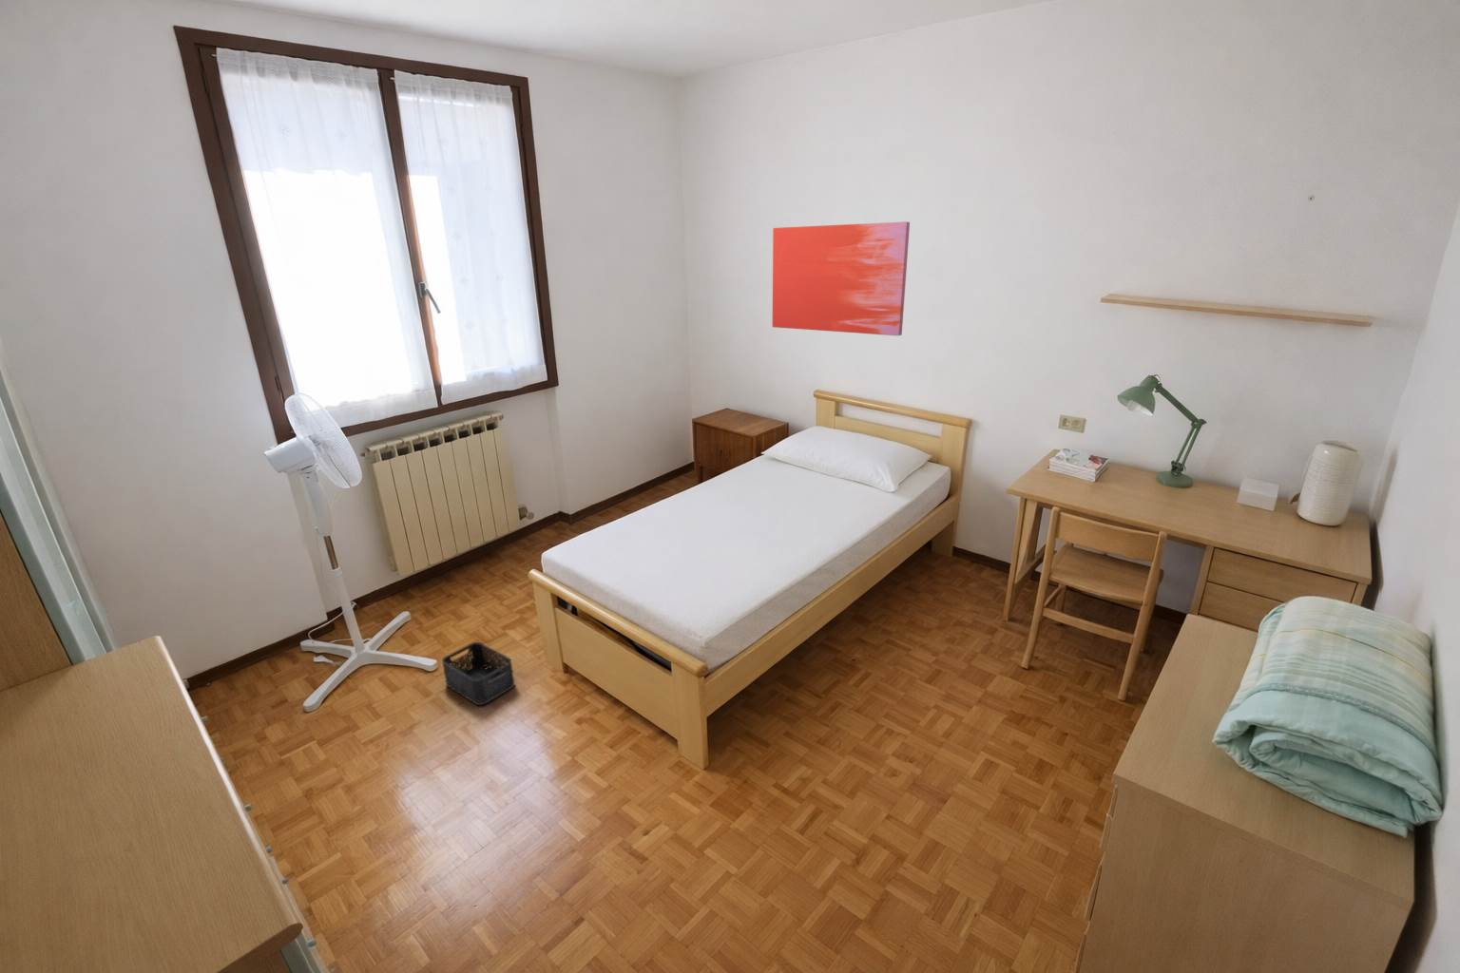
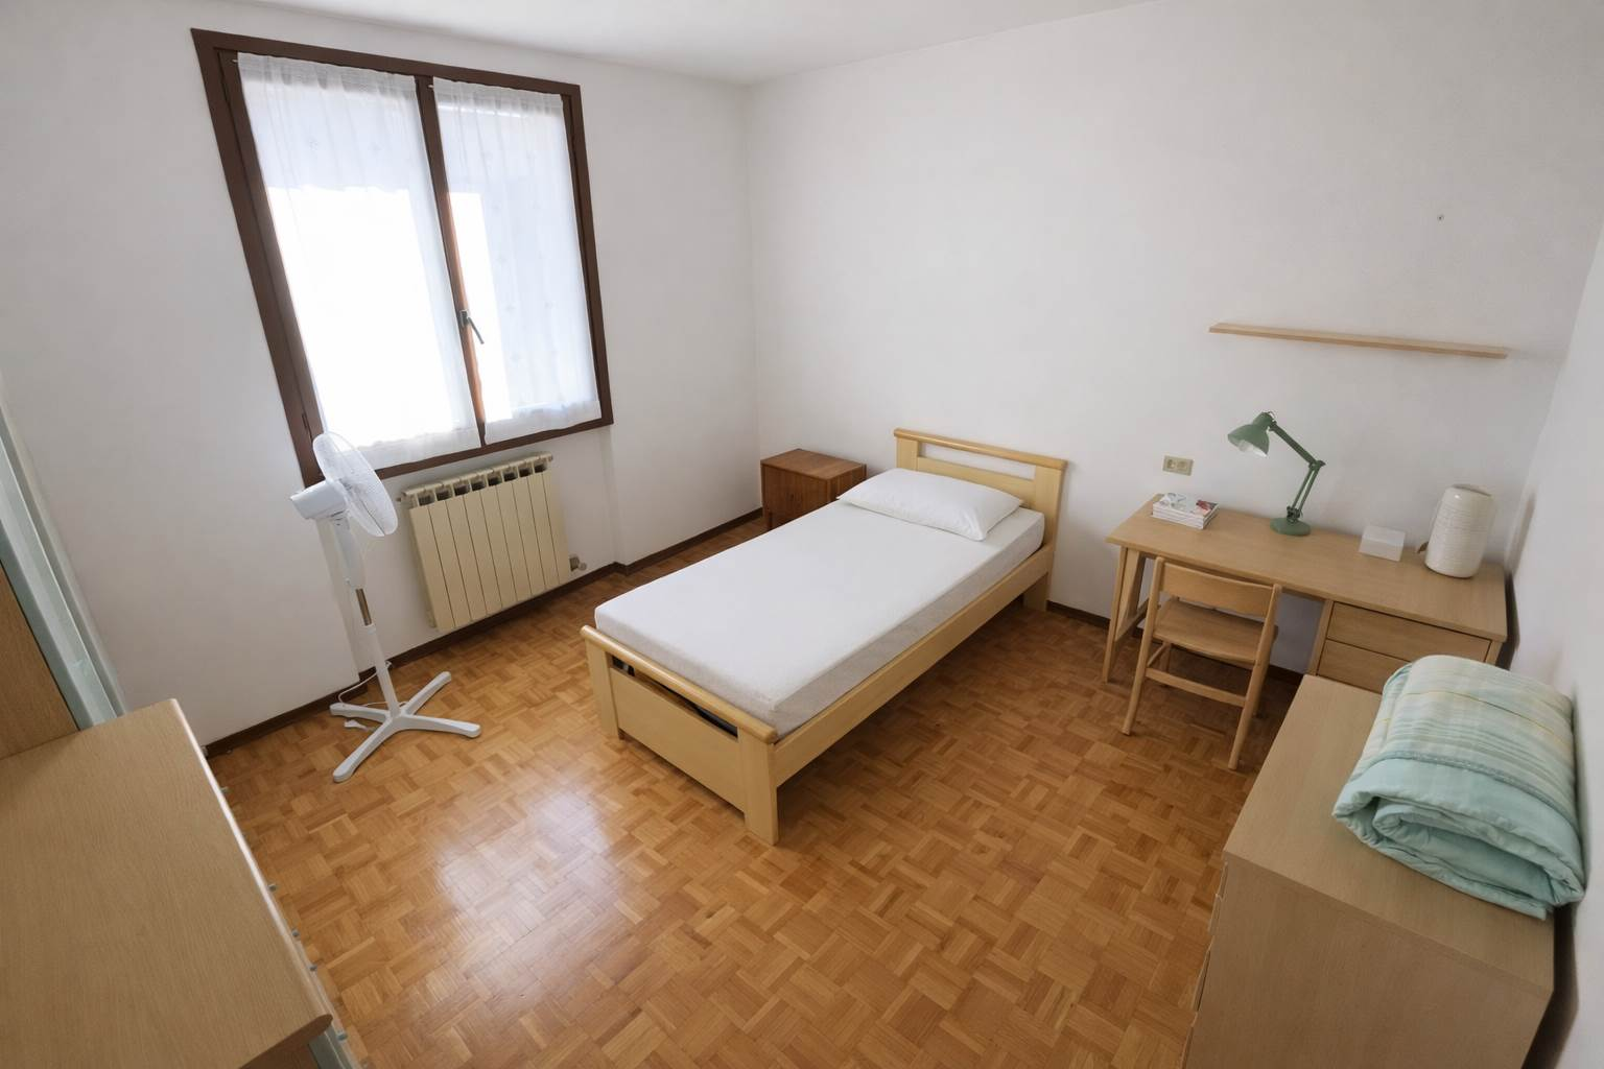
- storage bin [441,642,515,706]
- wall art [771,220,910,337]
